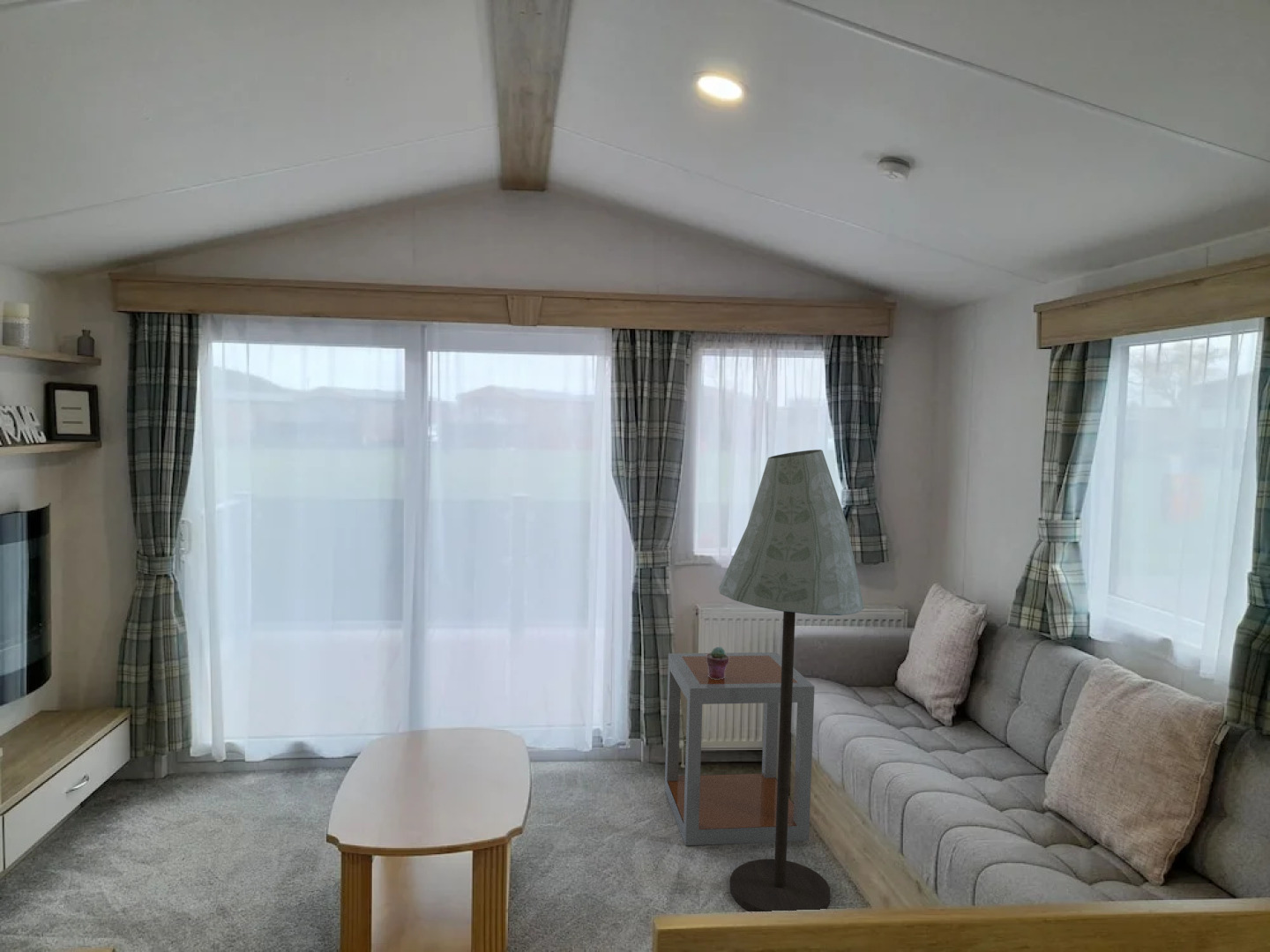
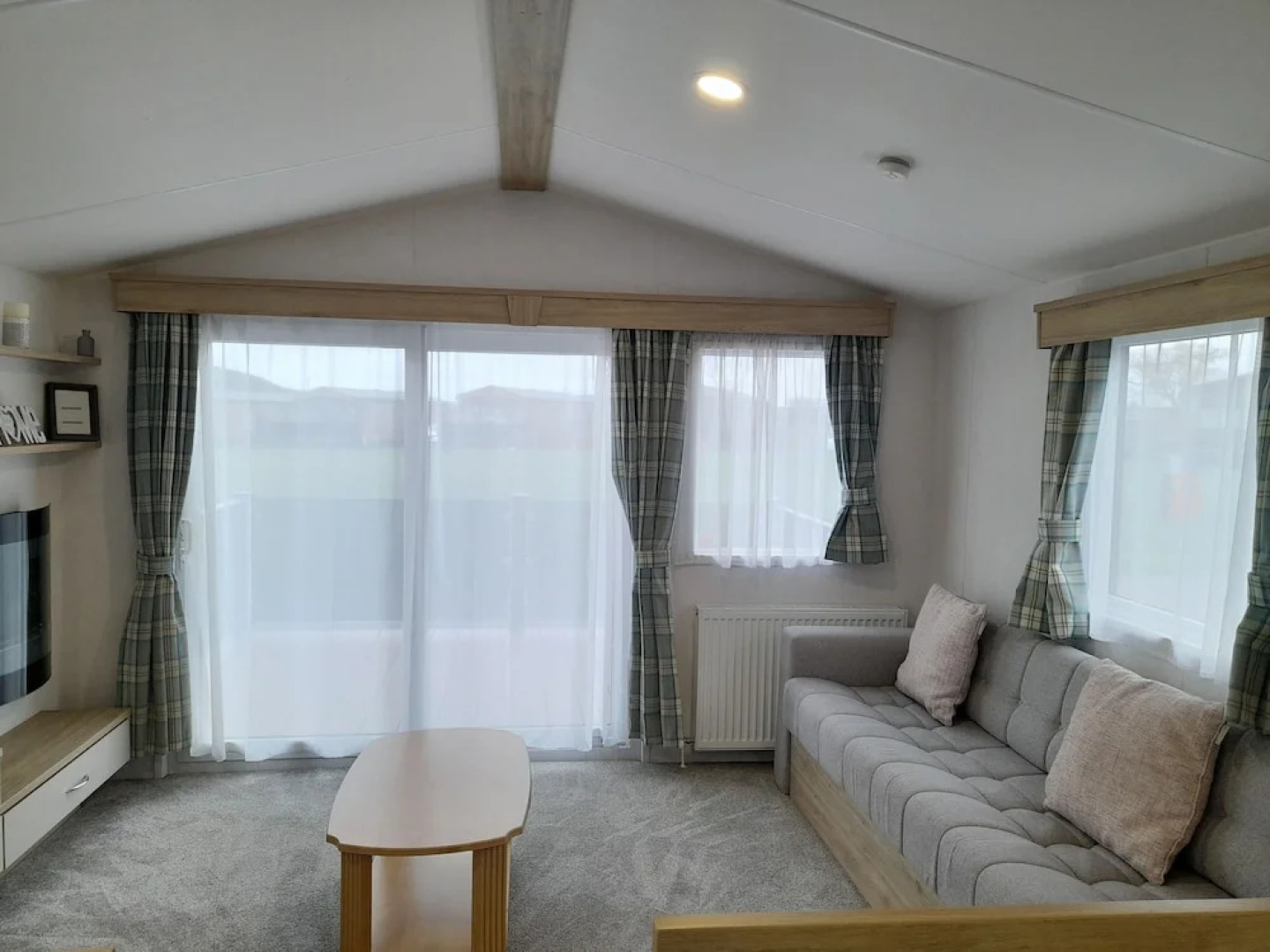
- side table [664,651,816,846]
- potted succulent [706,646,729,680]
- floor lamp [718,449,865,912]
